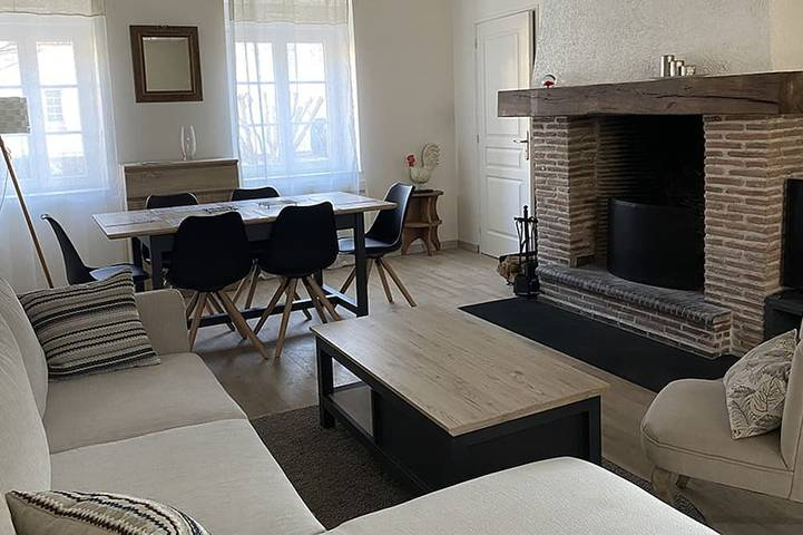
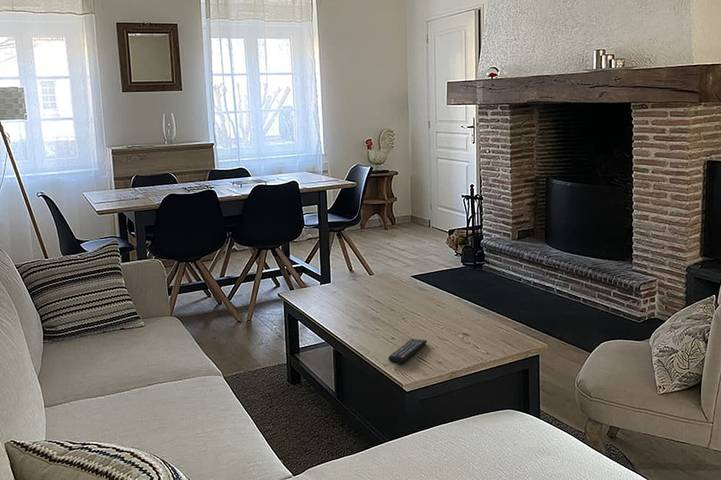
+ remote control [388,338,428,365]
